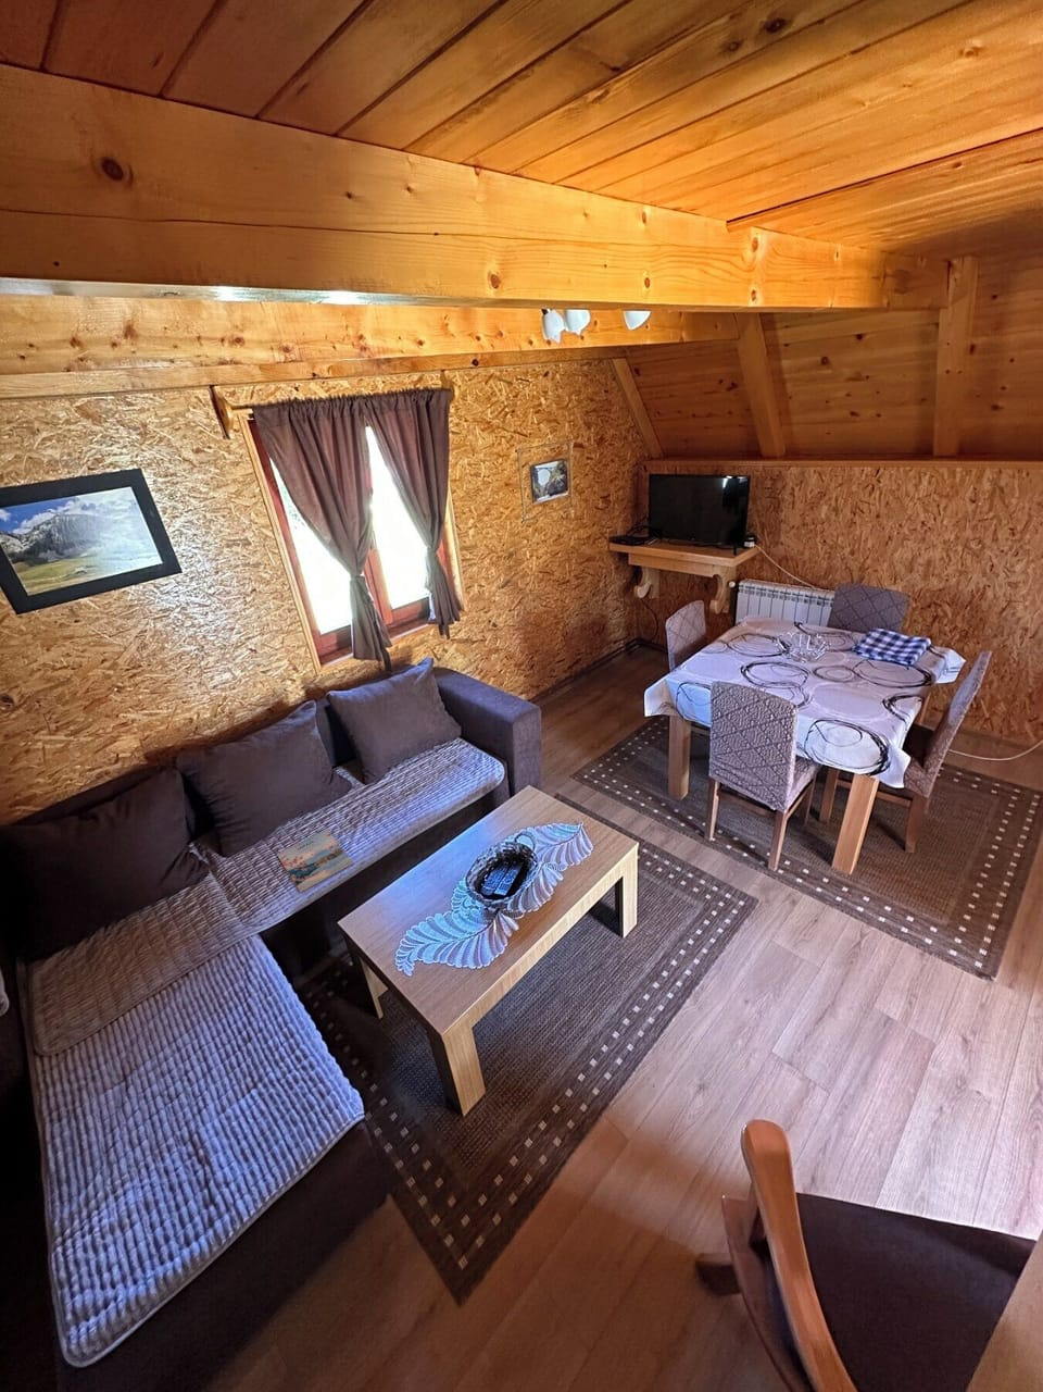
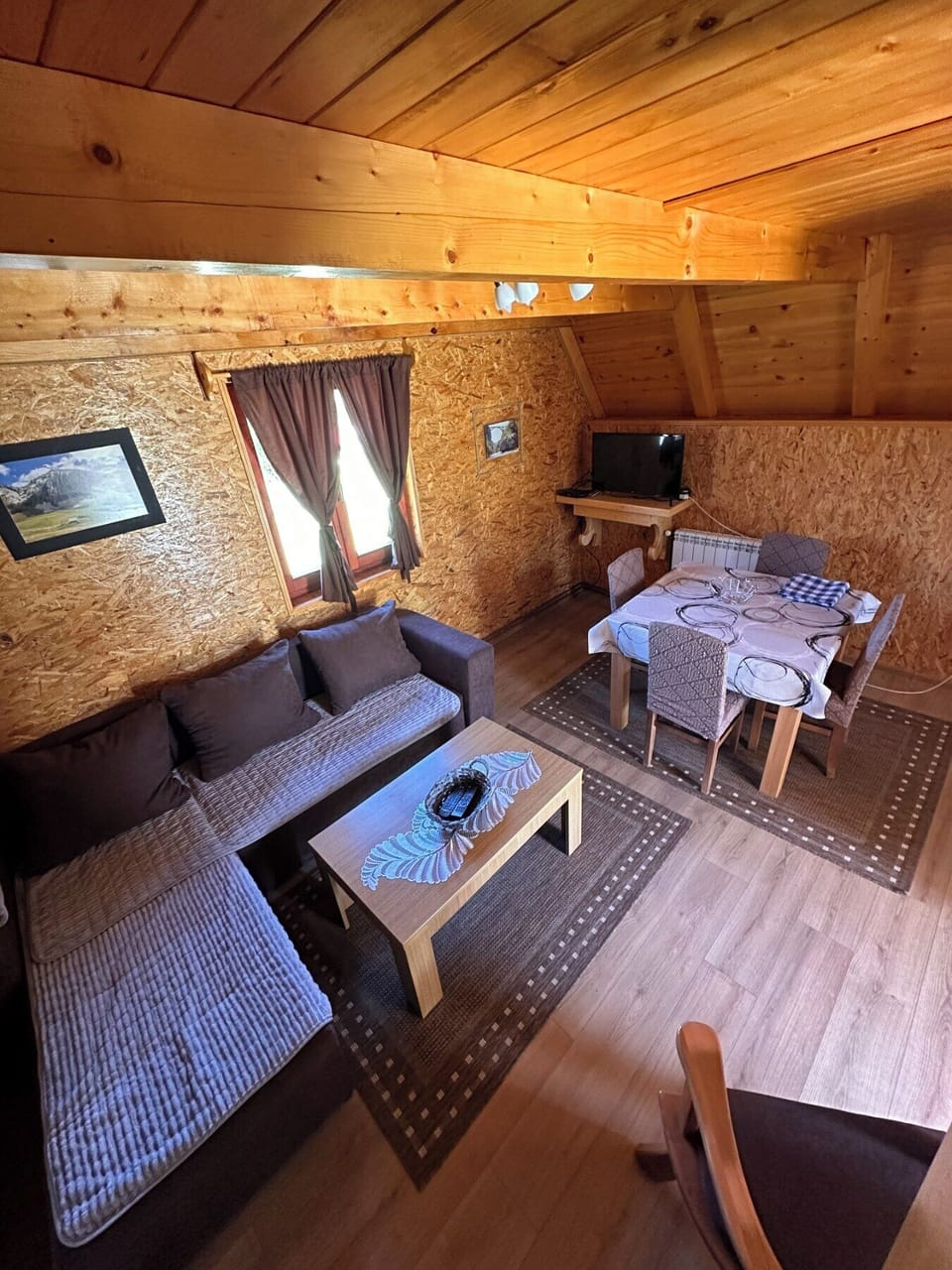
- magazine [276,828,354,893]
